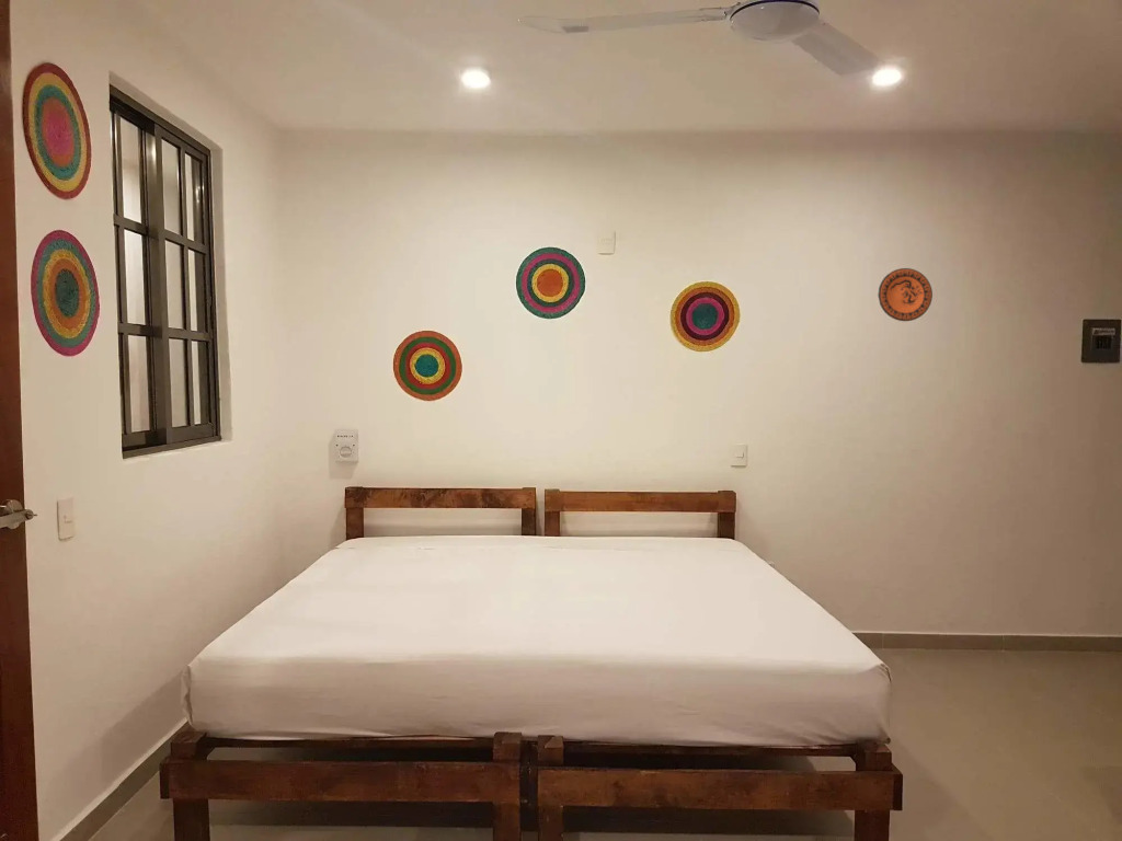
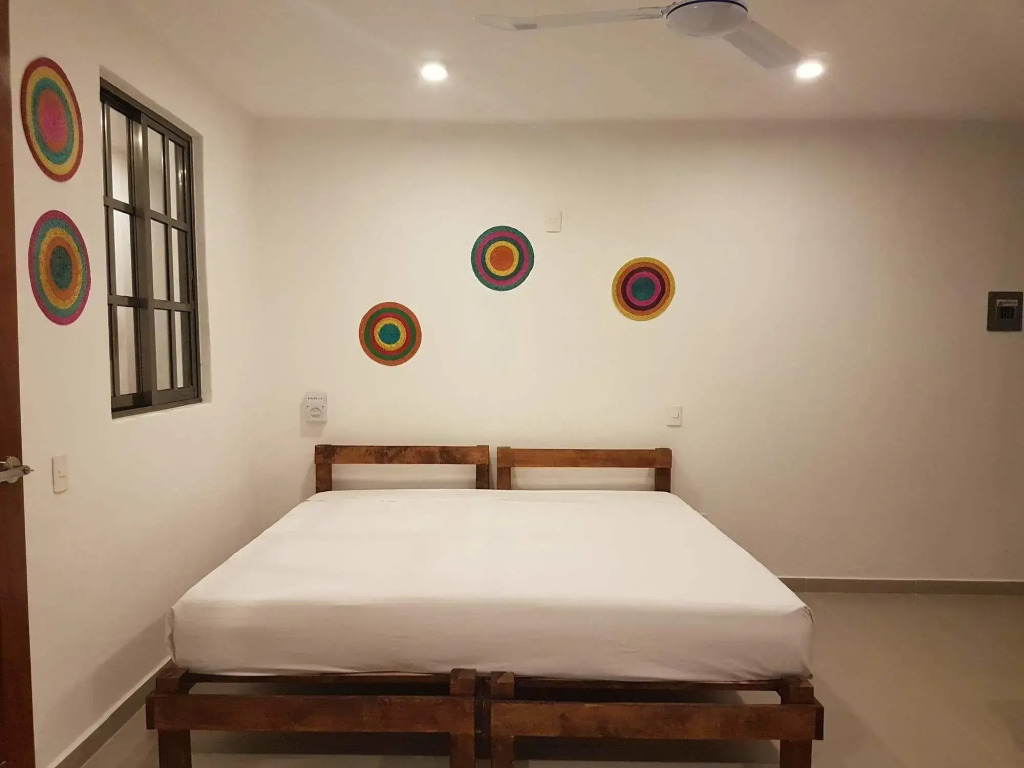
- decorative plate [877,267,934,322]
